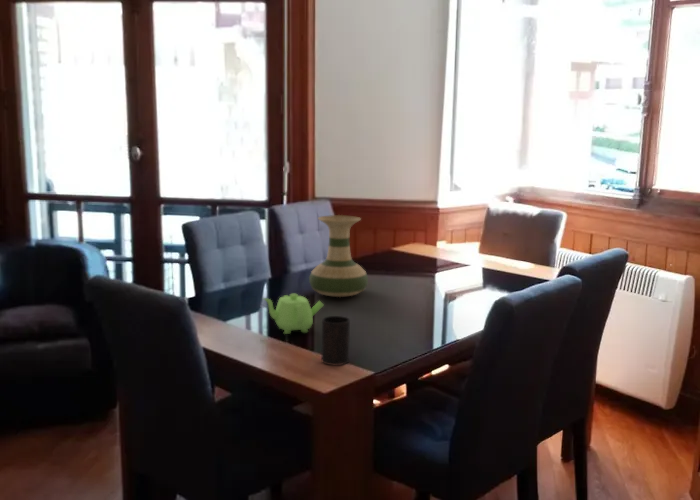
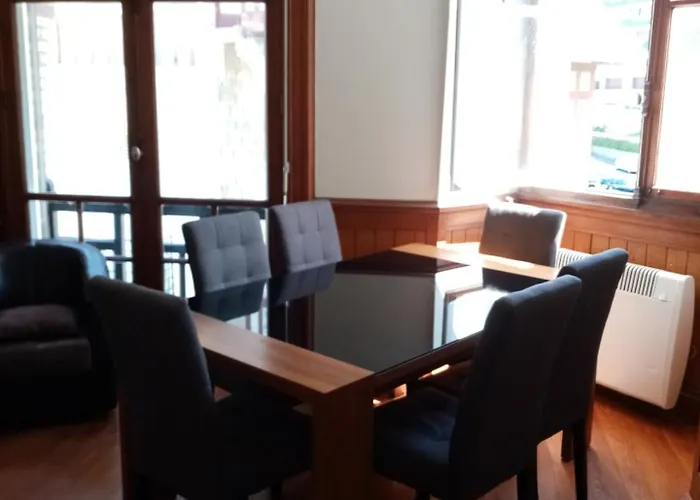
- teapot [262,293,325,335]
- cup [321,315,351,366]
- vase [308,214,369,298]
